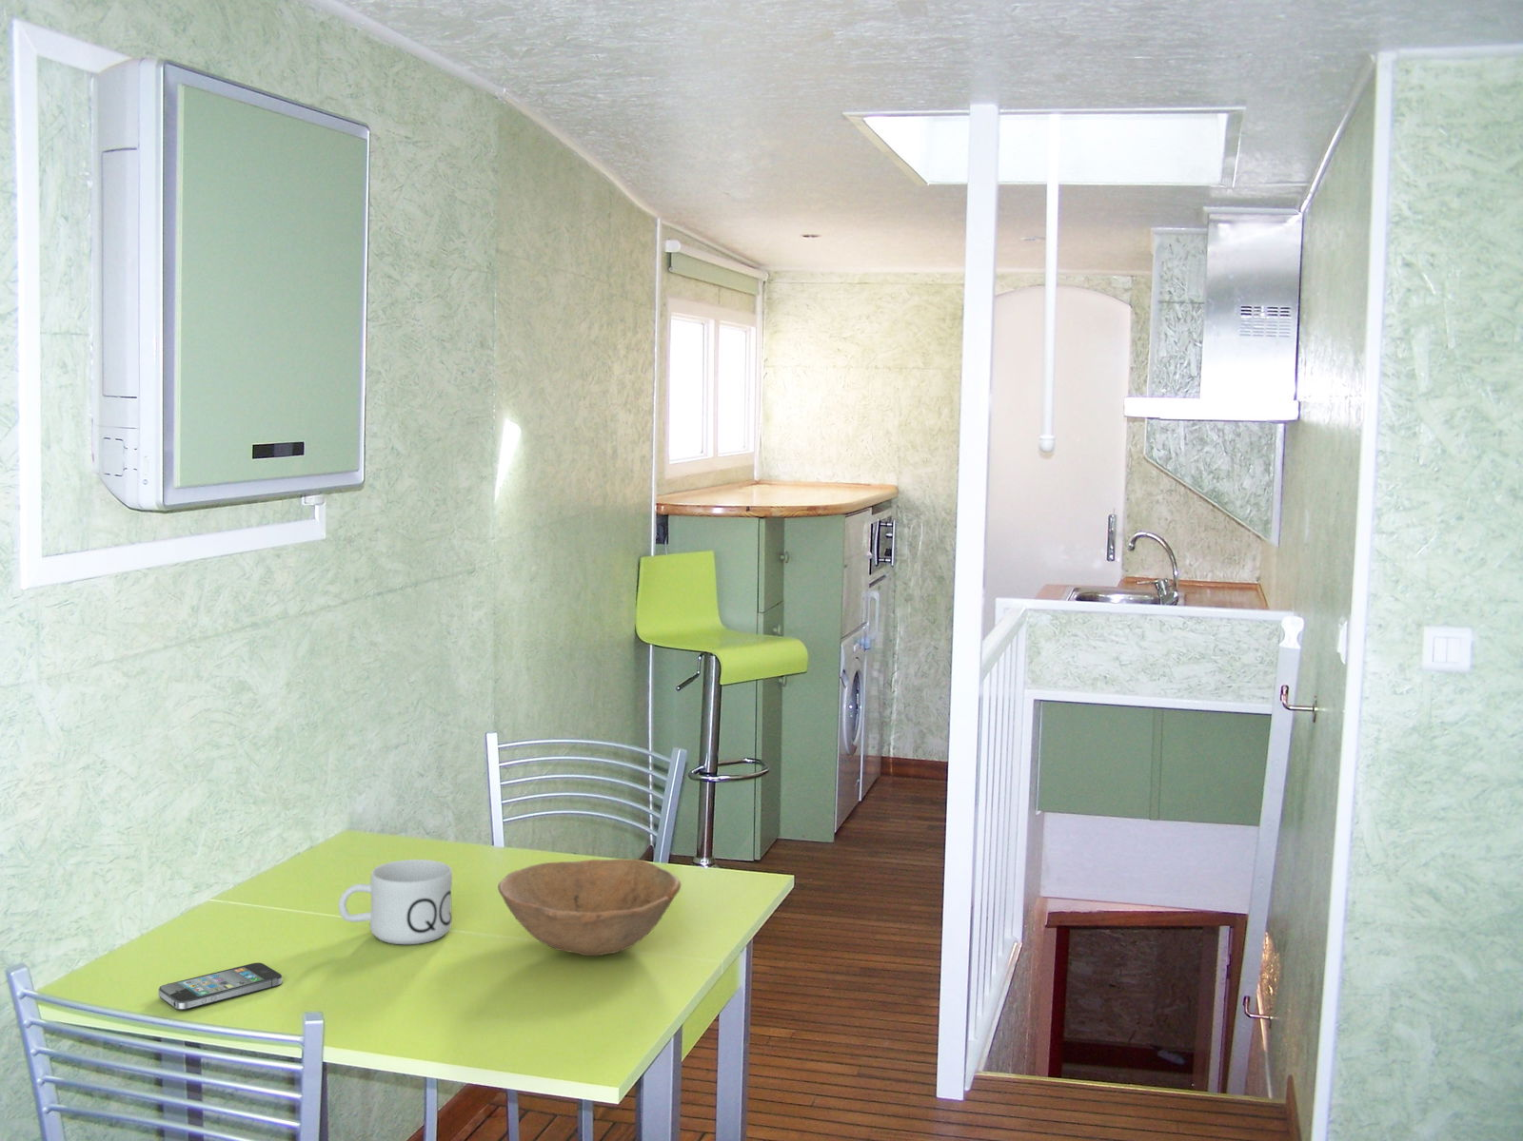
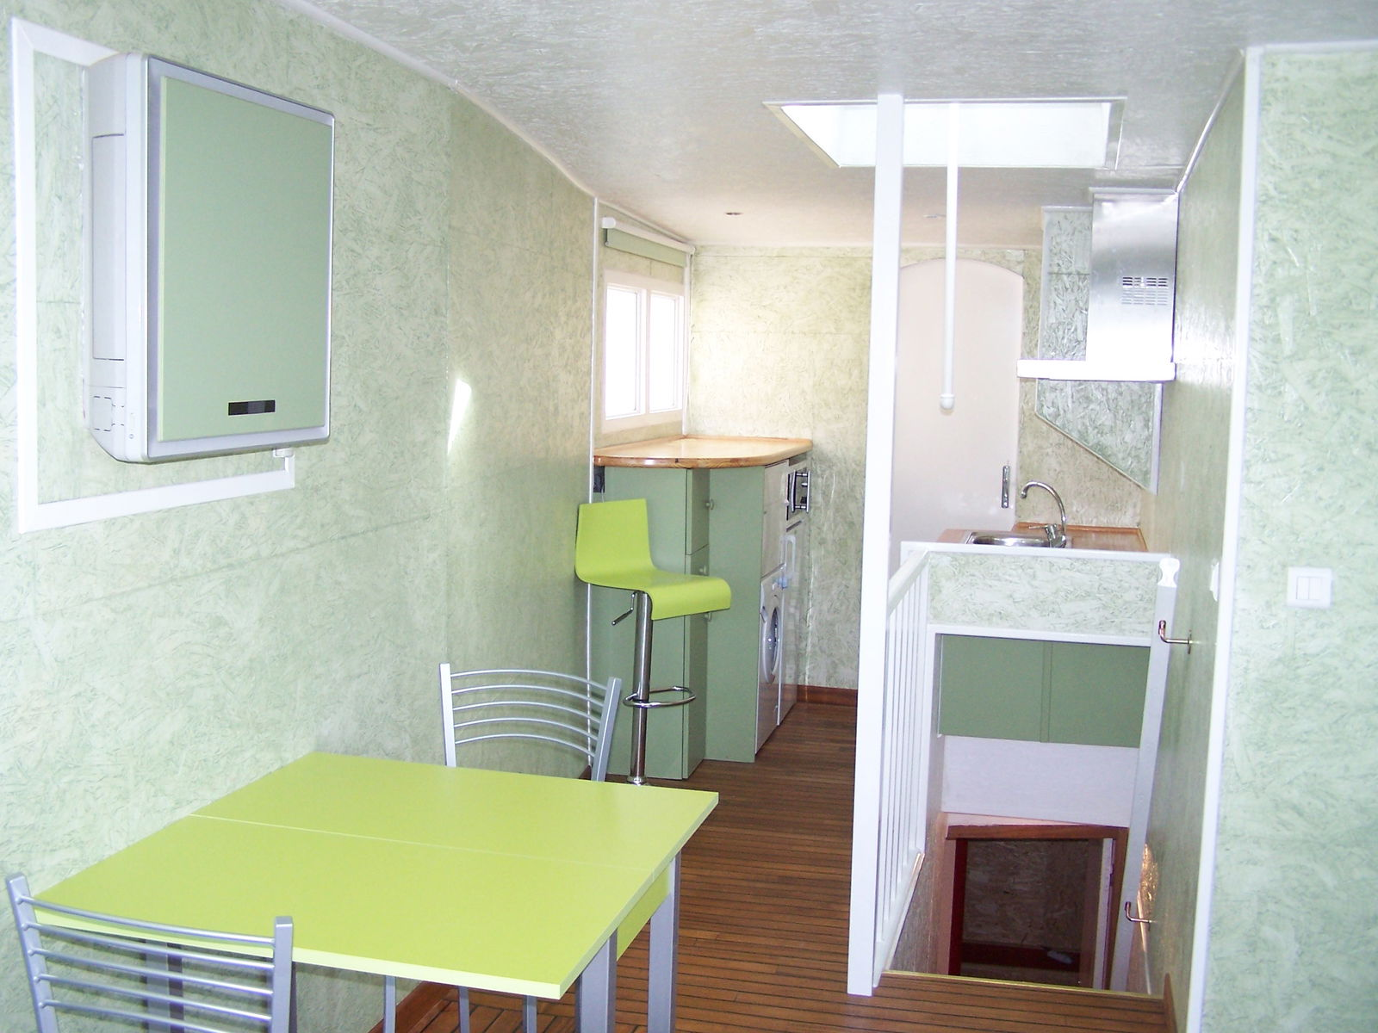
- mug [337,858,453,946]
- bowl [496,858,681,956]
- smartphone [158,962,283,1010]
